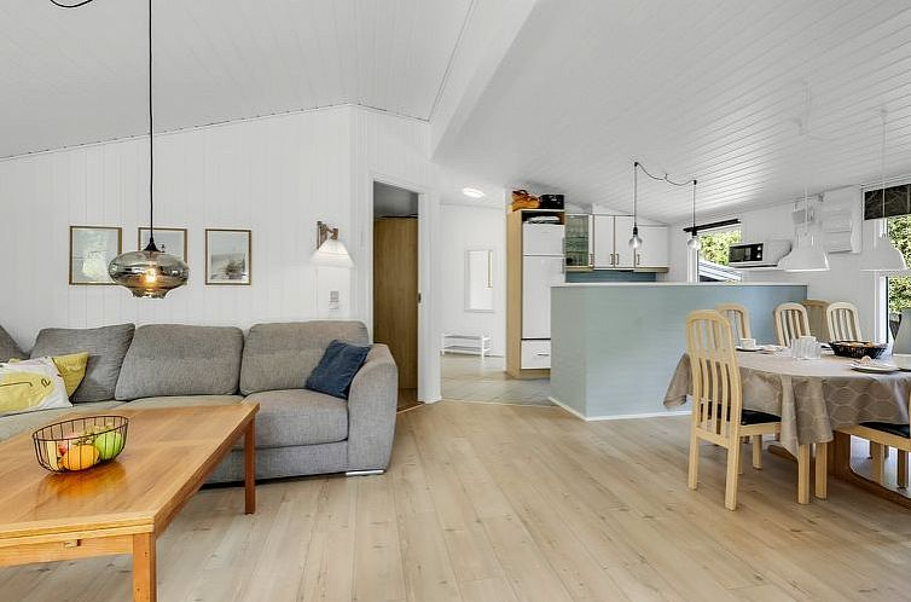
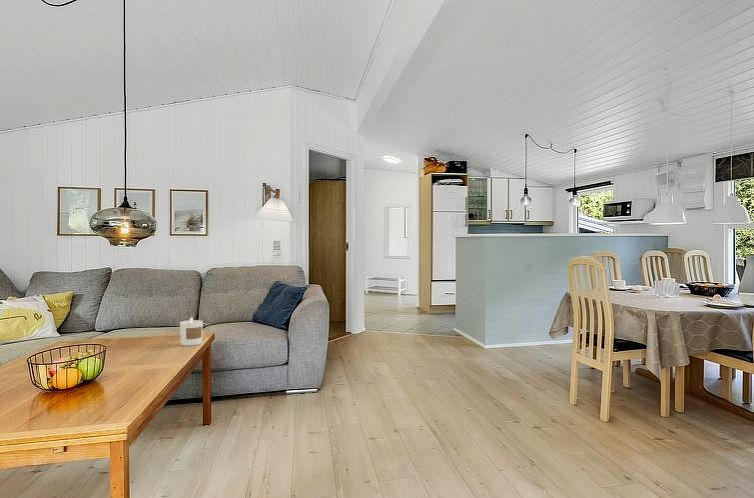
+ candle [179,317,204,347]
